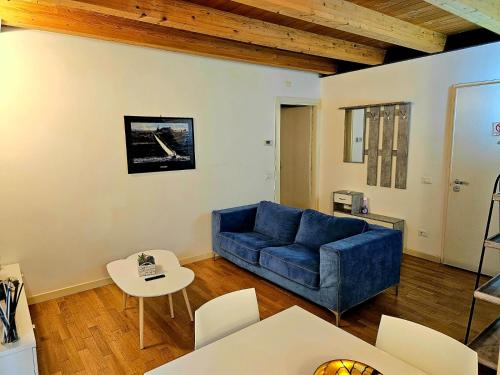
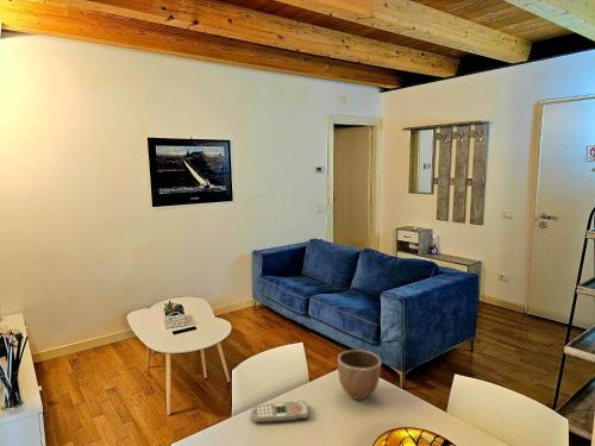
+ remote control [250,400,311,425]
+ decorative bowl [337,348,382,401]
